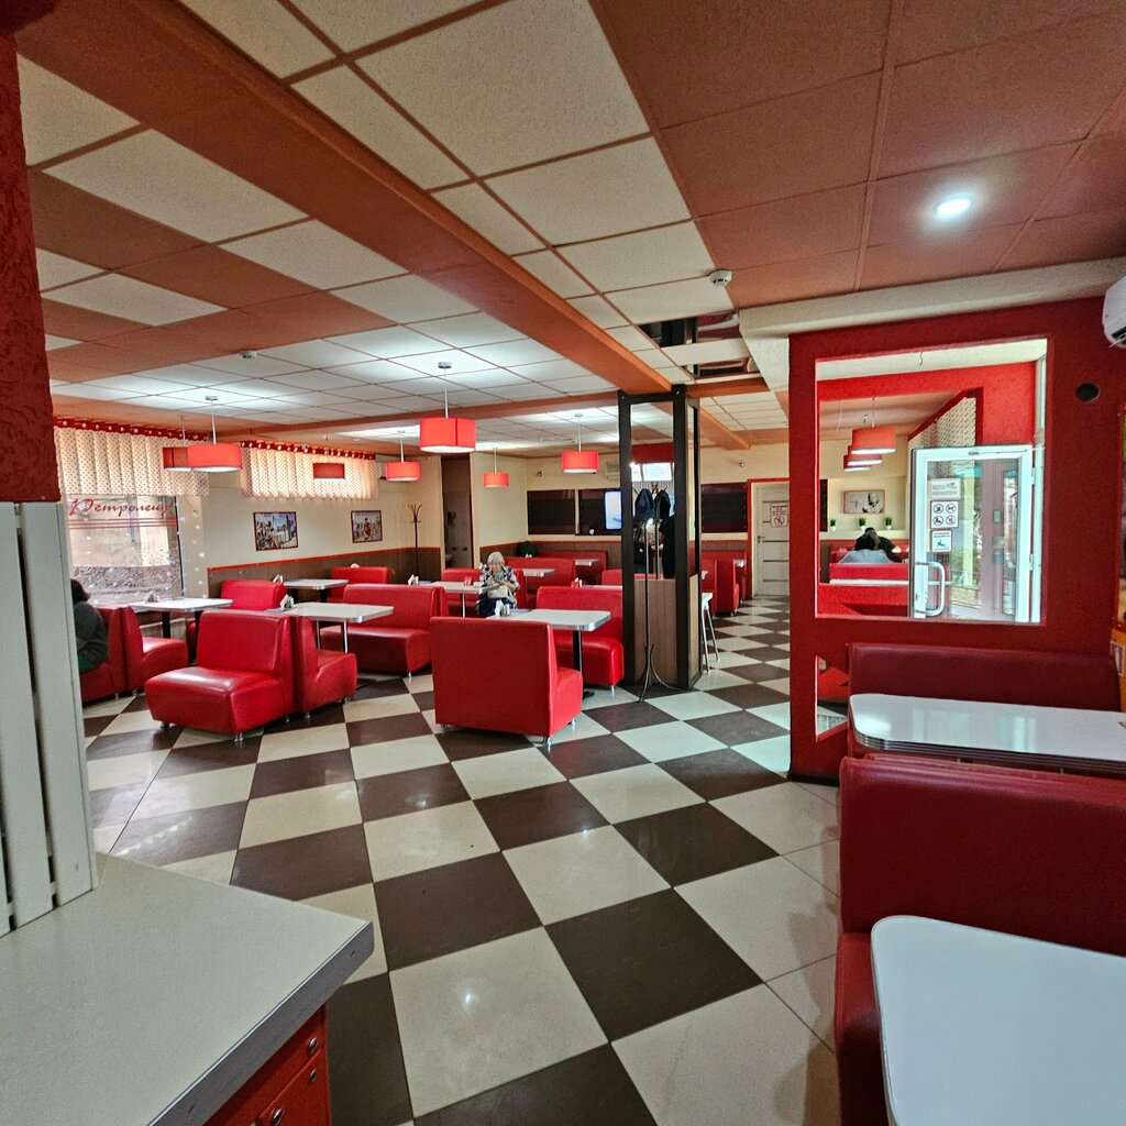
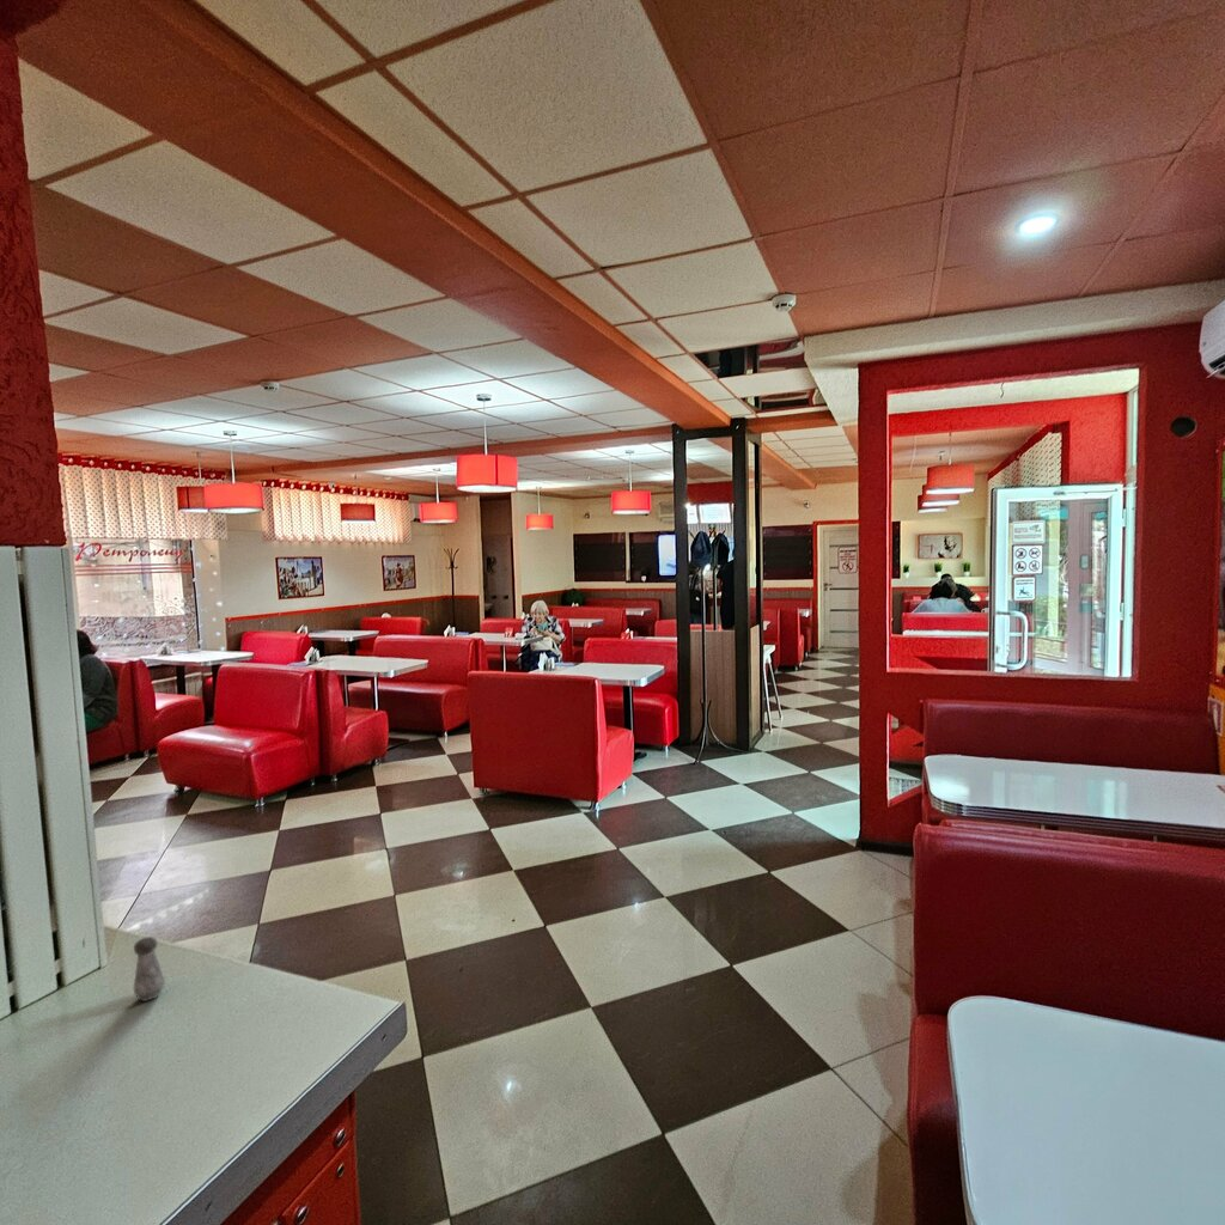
+ salt shaker [133,935,166,1002]
